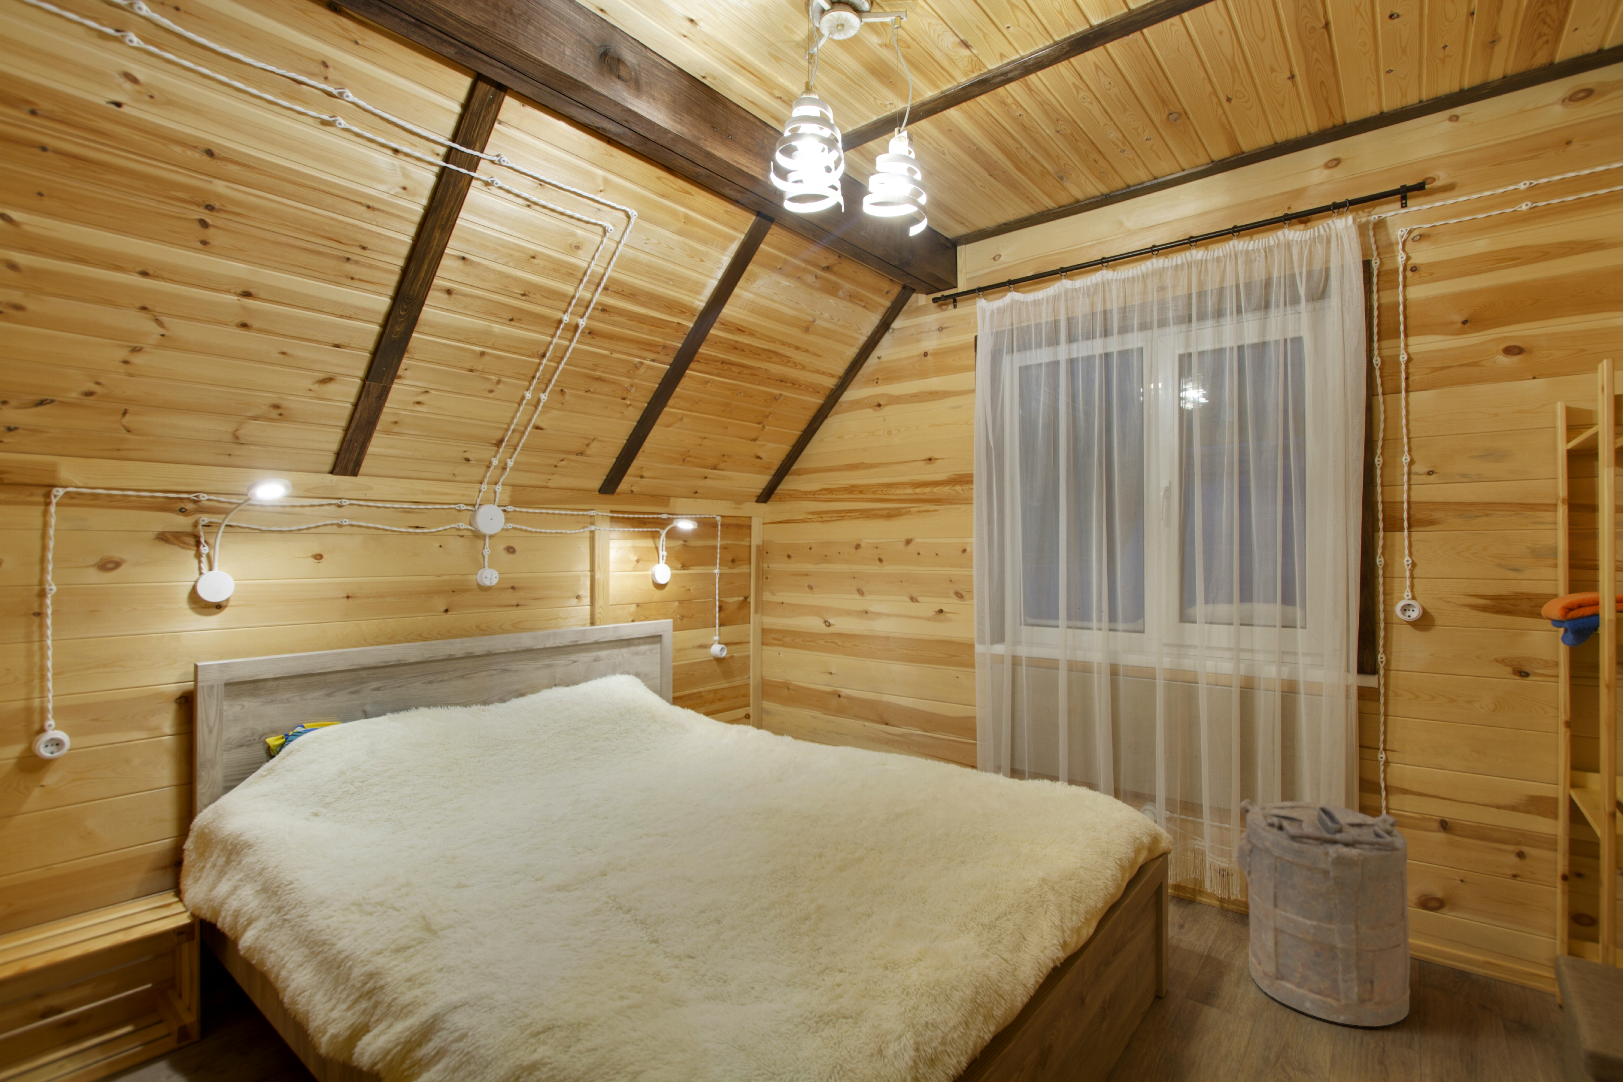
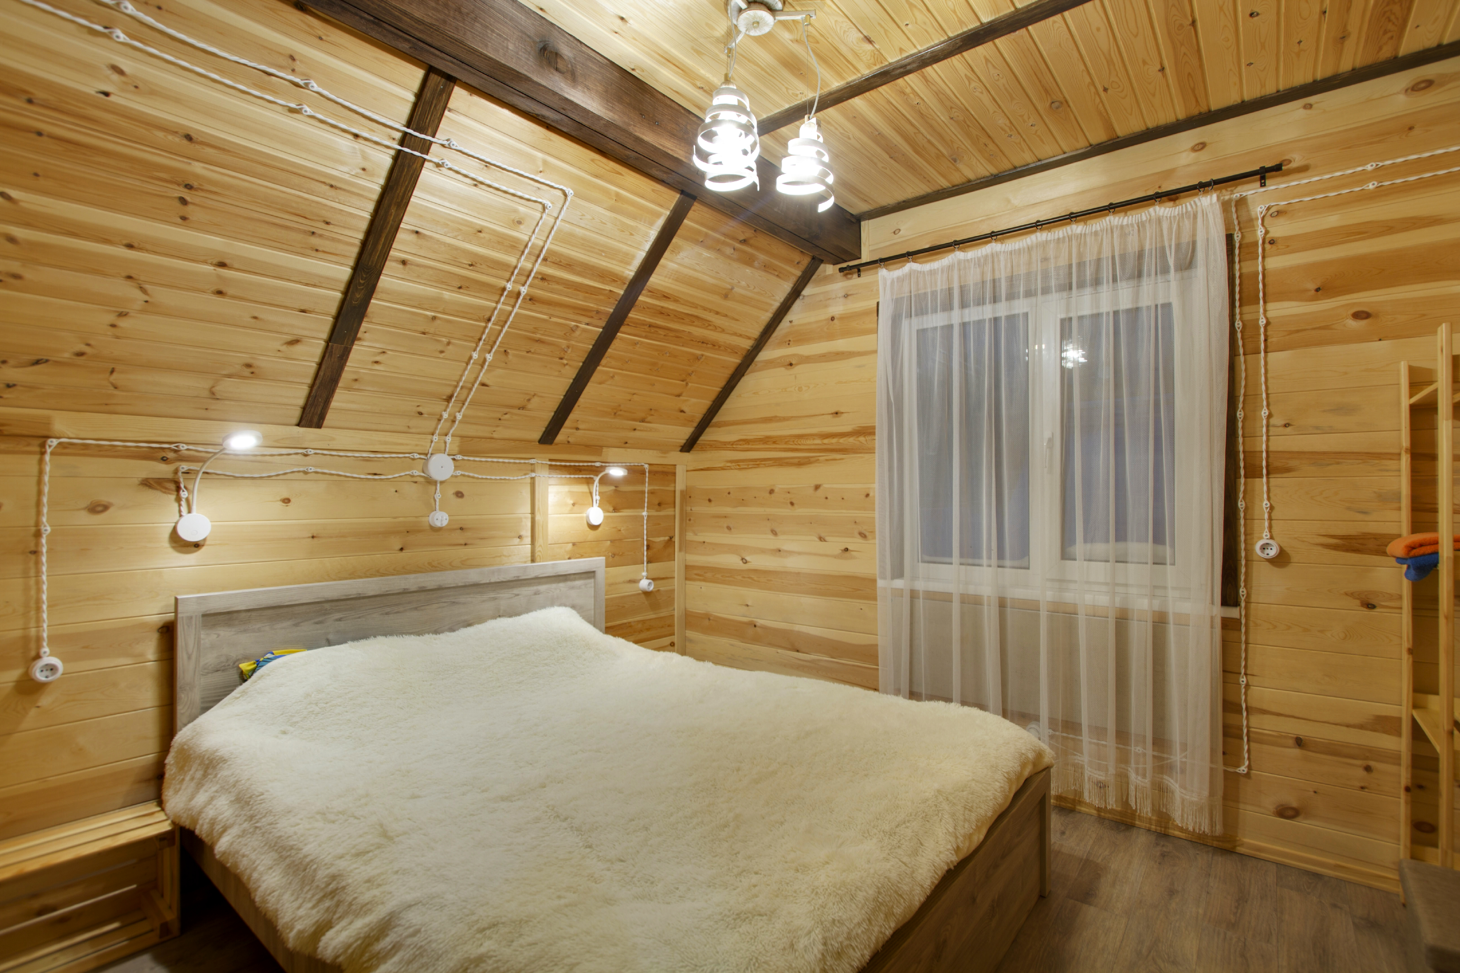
- laundry hamper [1235,798,1410,1026]
